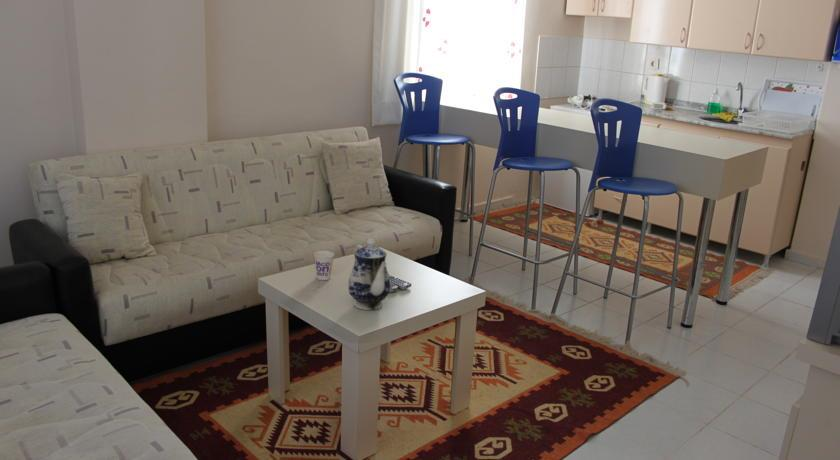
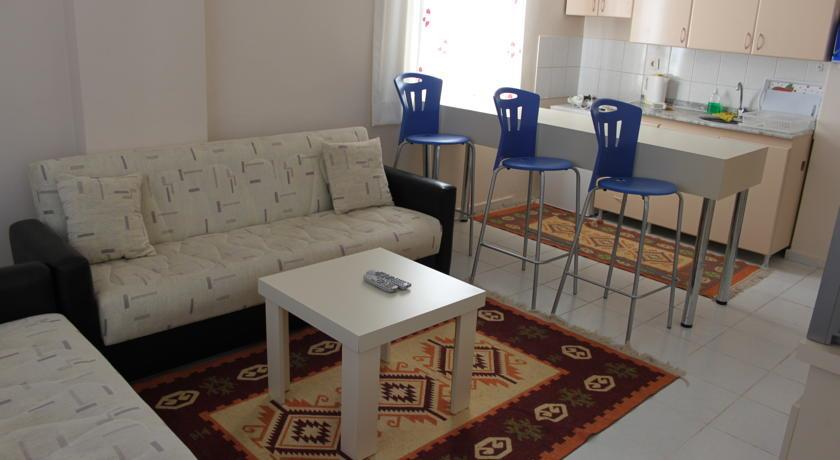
- teapot [347,237,391,311]
- cup [313,250,335,281]
